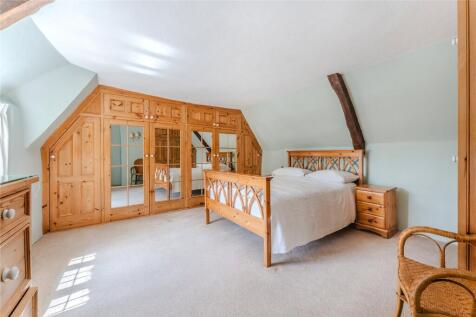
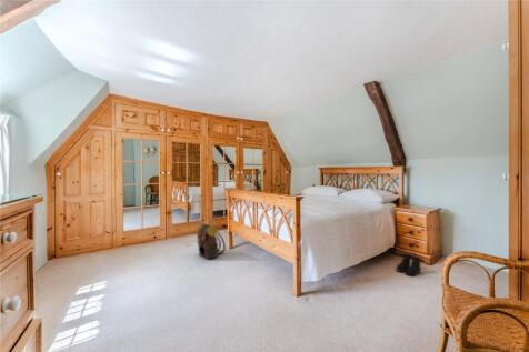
+ backpack [196,222,227,261]
+ boots [395,252,421,276]
